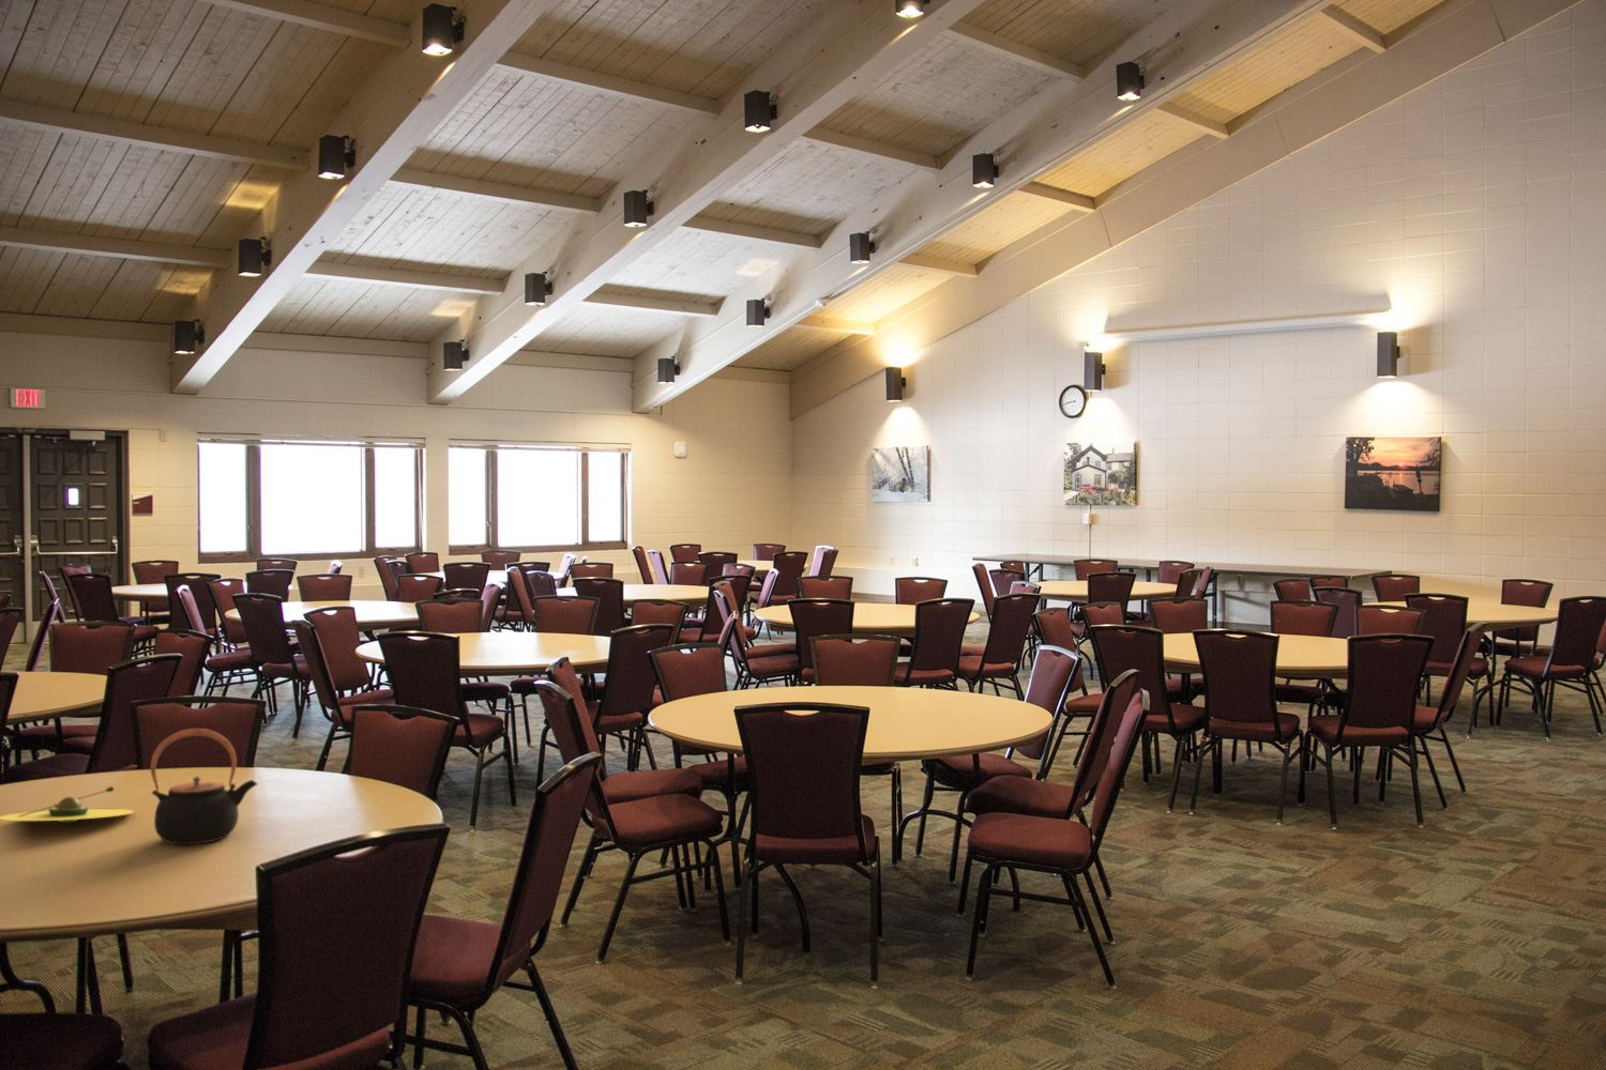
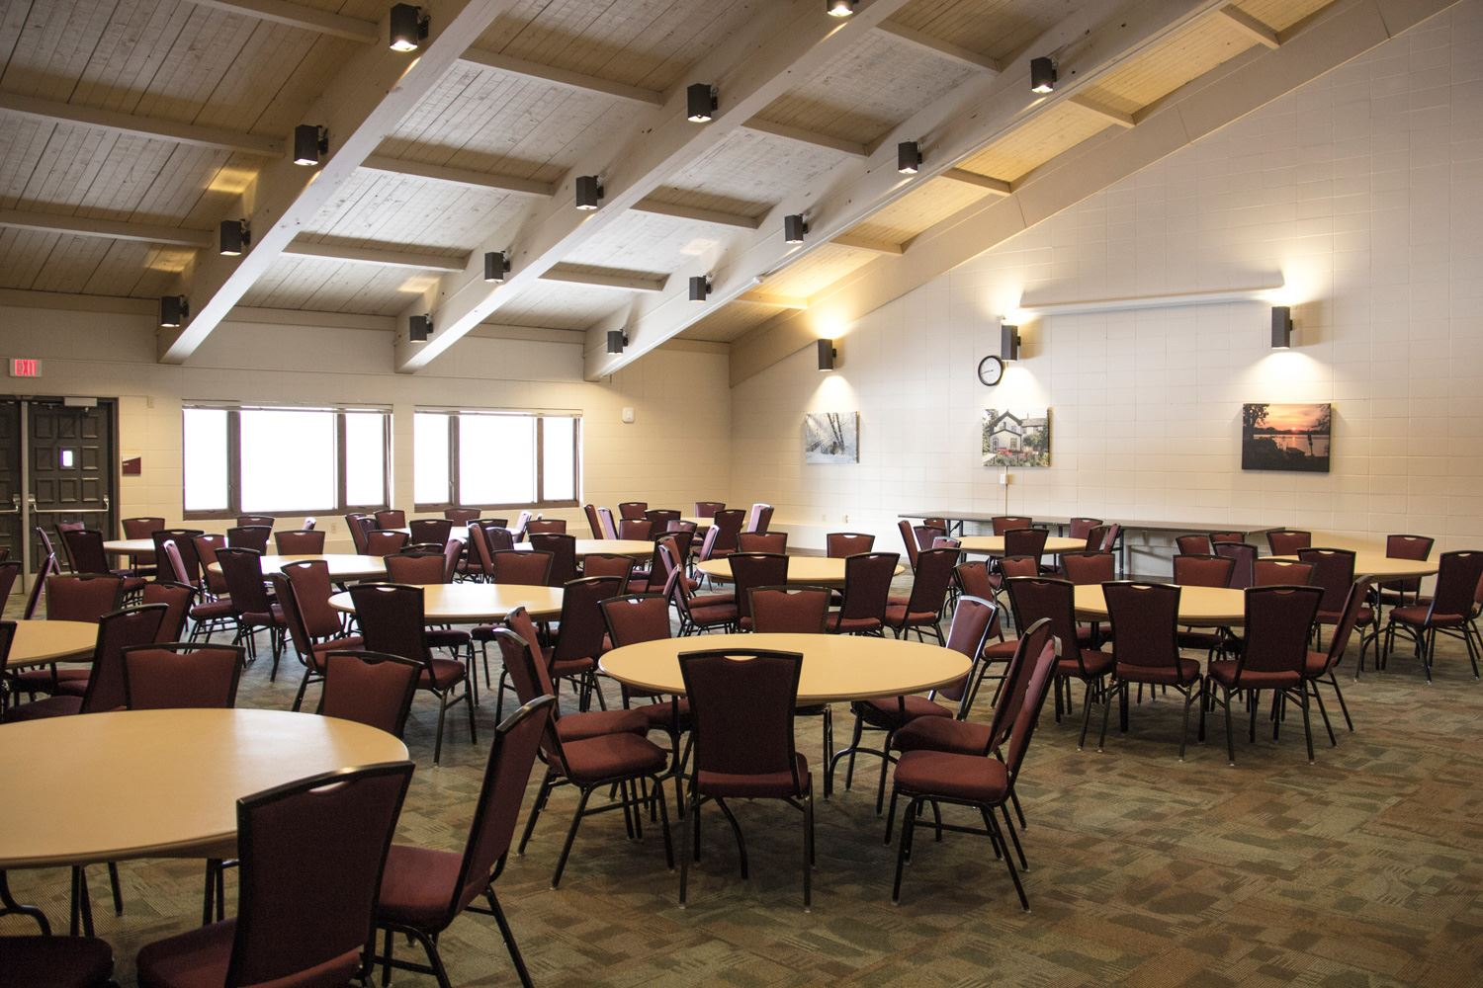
- avocado [0,786,135,825]
- teapot [149,727,259,845]
